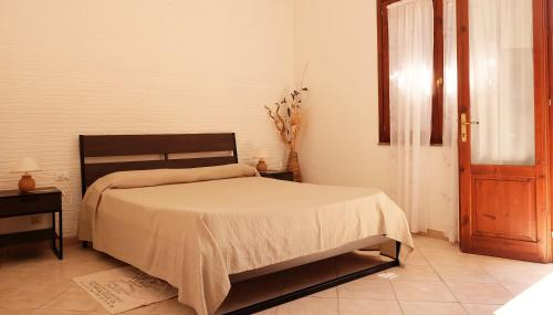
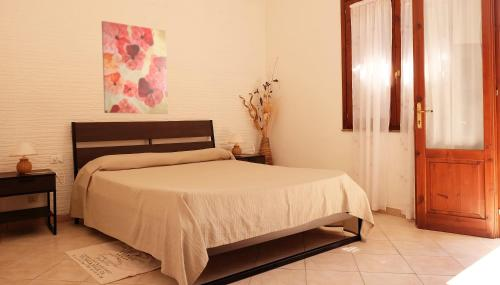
+ wall art [101,20,169,115]
